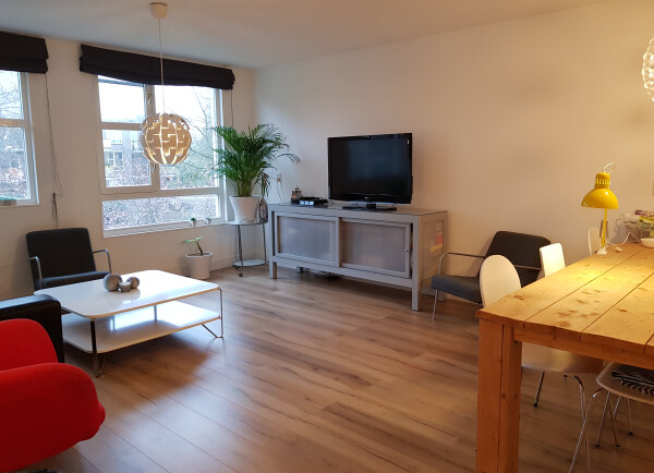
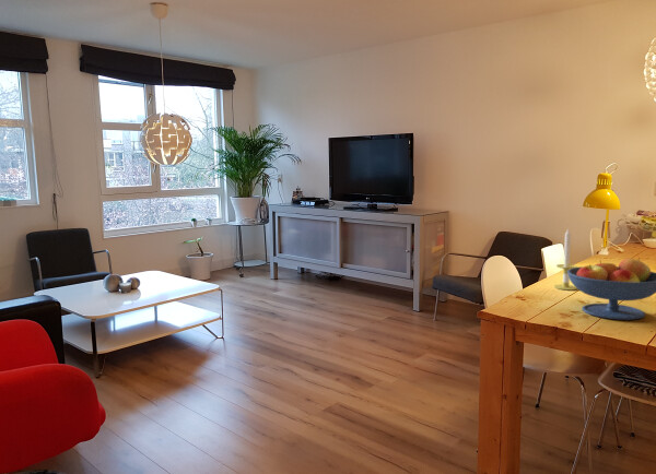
+ fruit bowl [567,257,656,321]
+ candle [553,228,578,292]
